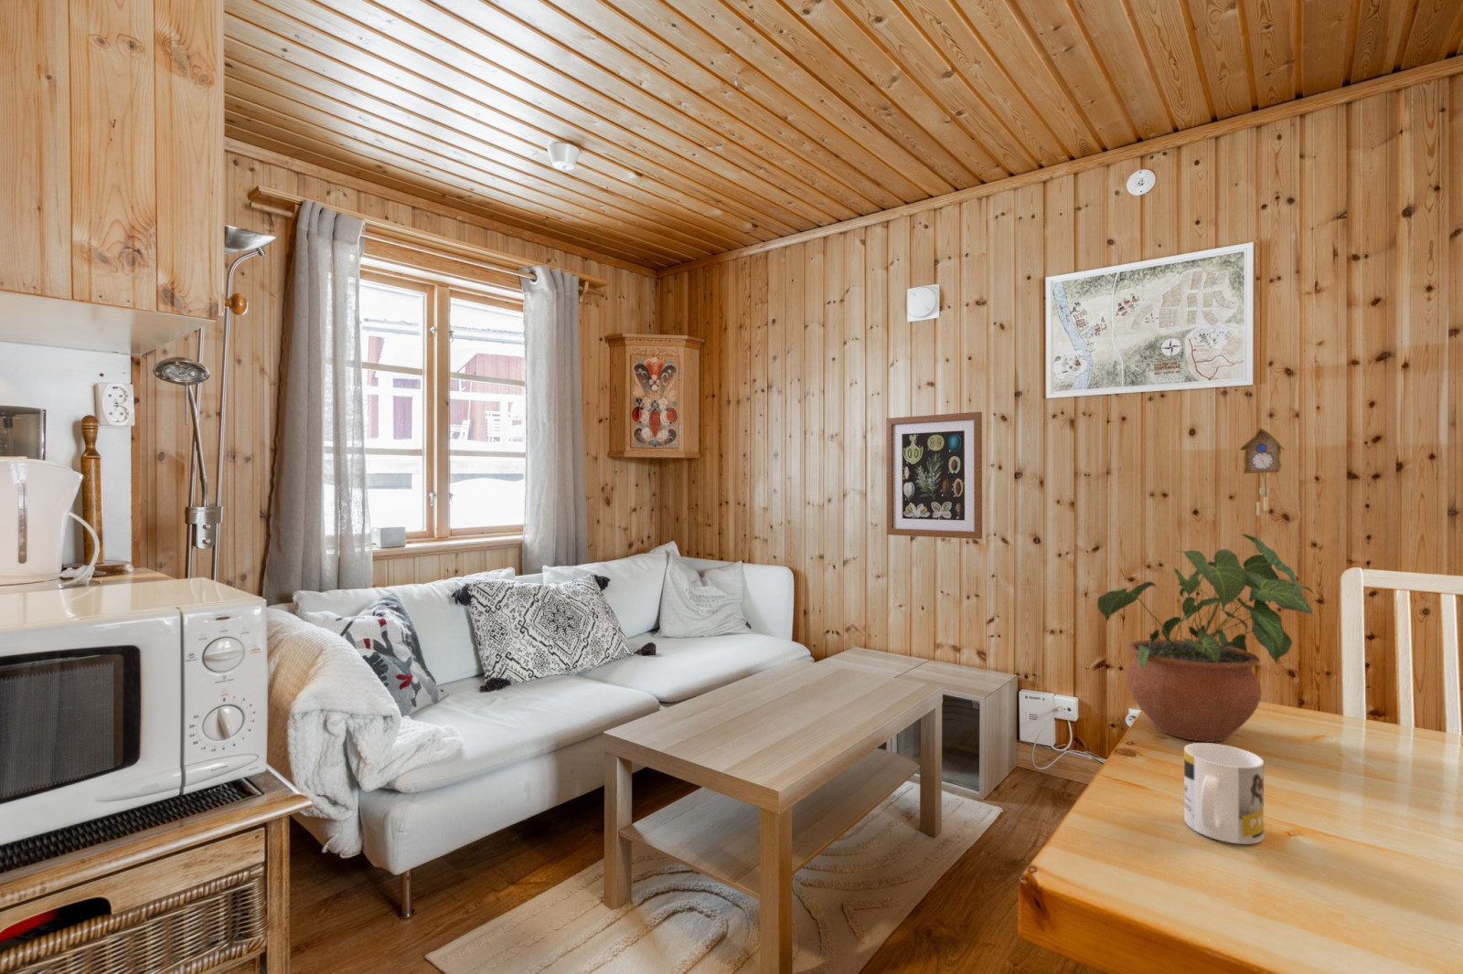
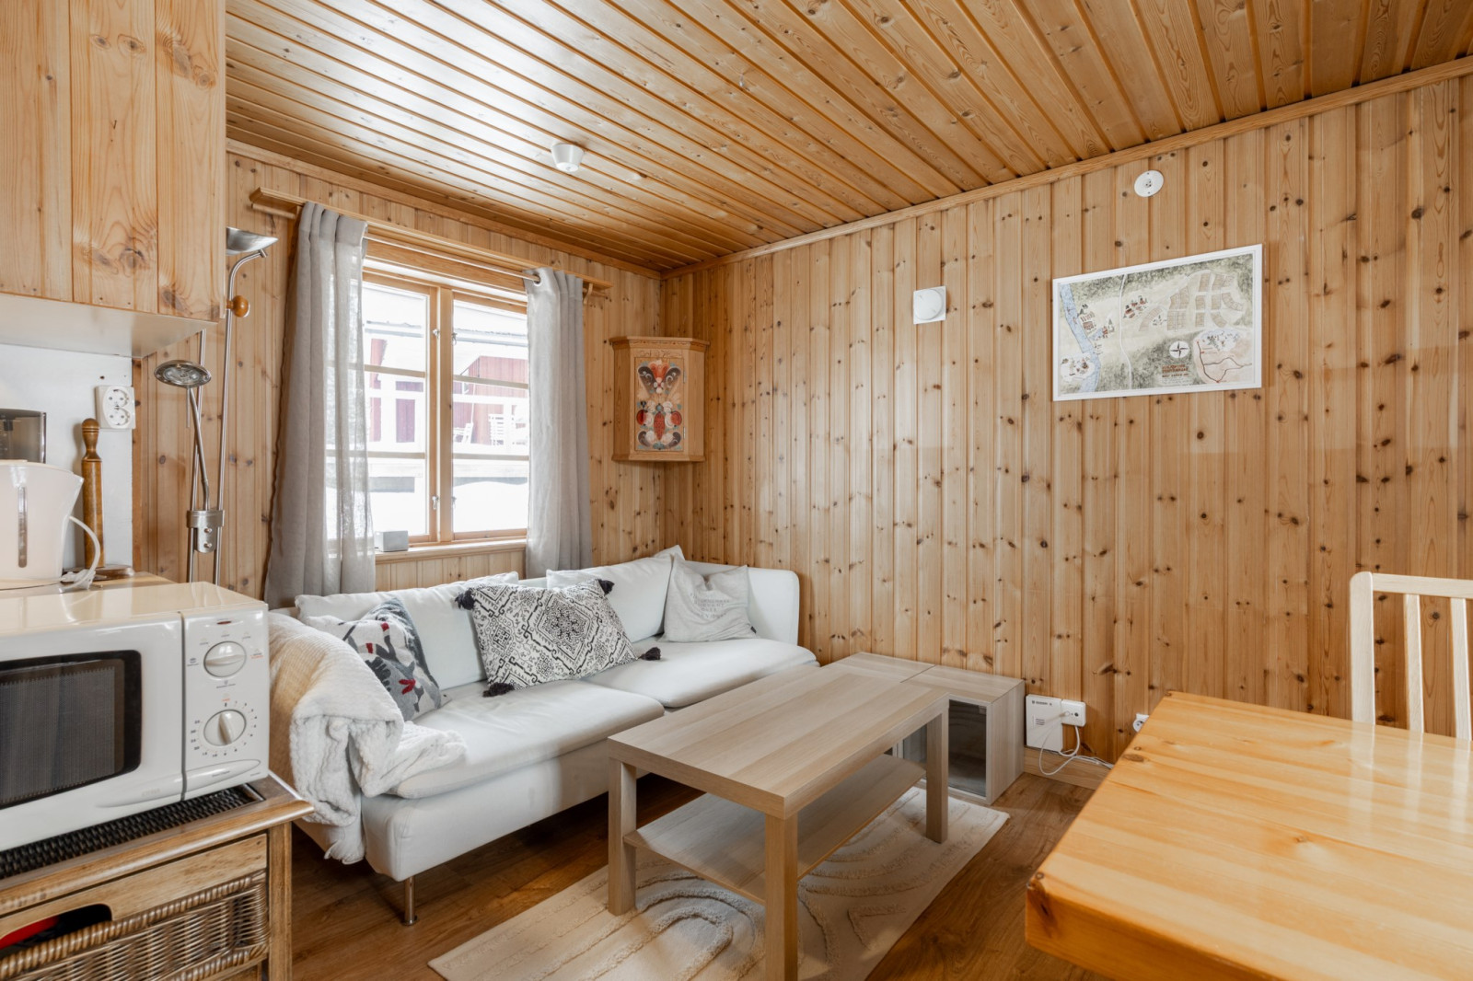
- cuckoo clock [1239,427,1286,517]
- potted plant [1096,533,1316,742]
- mug [1183,742,1265,845]
- wall art [885,411,983,540]
